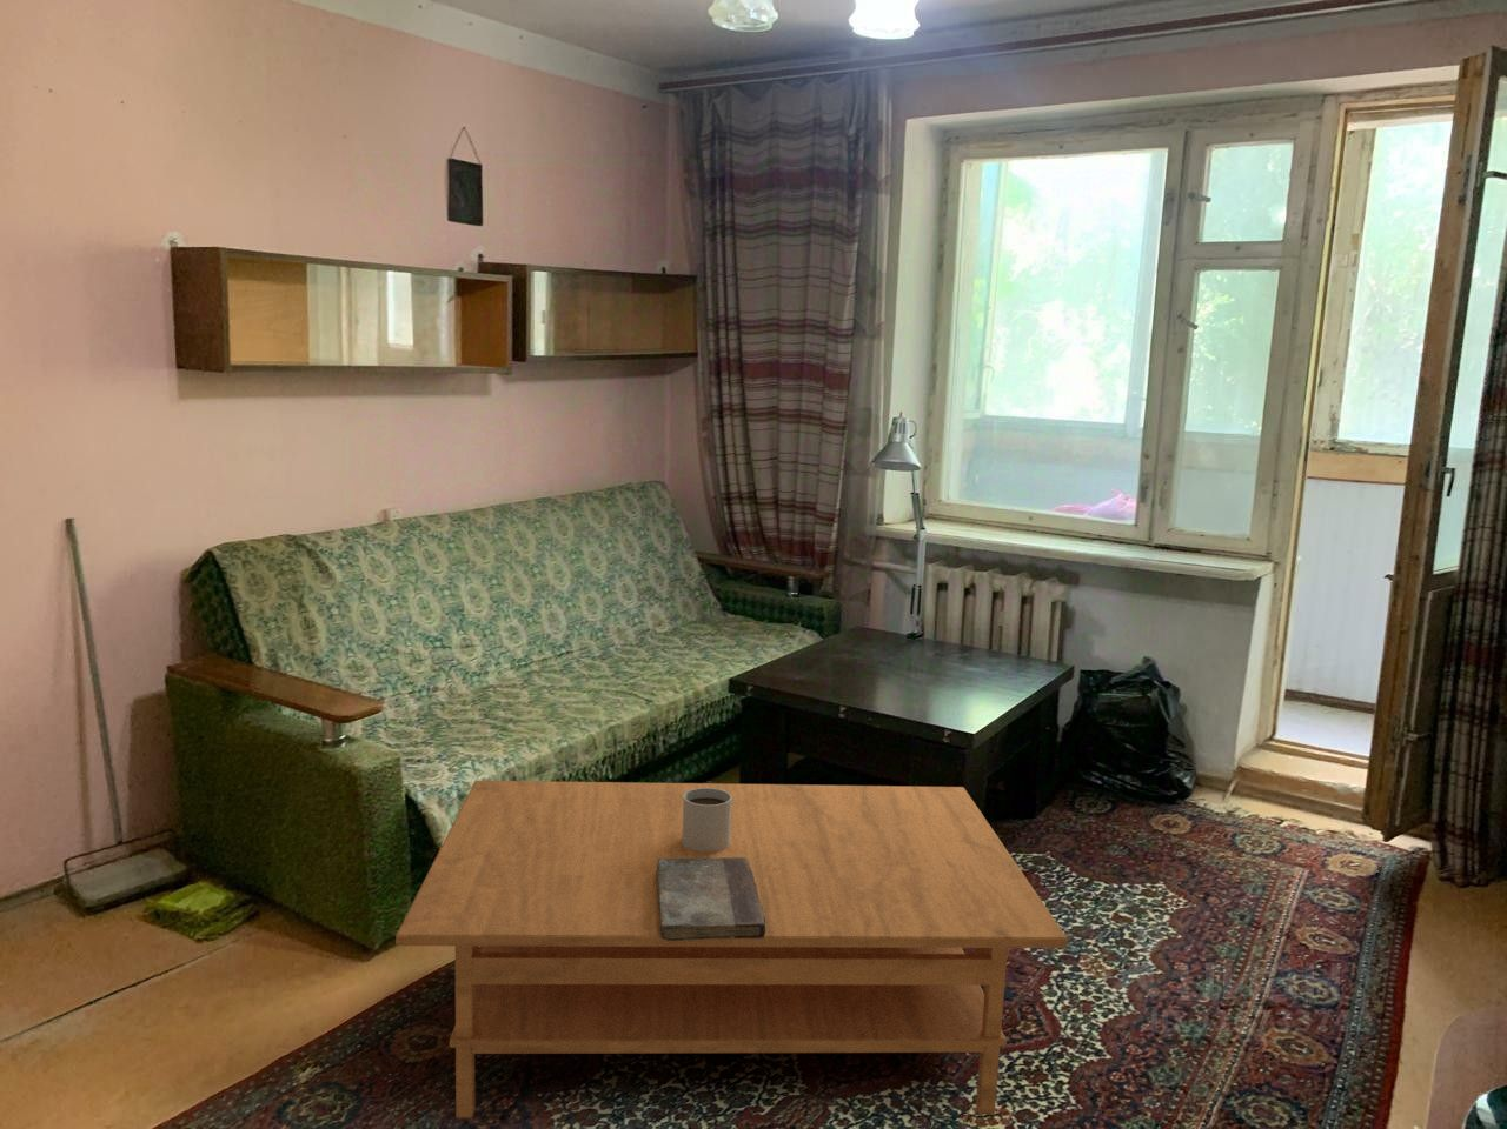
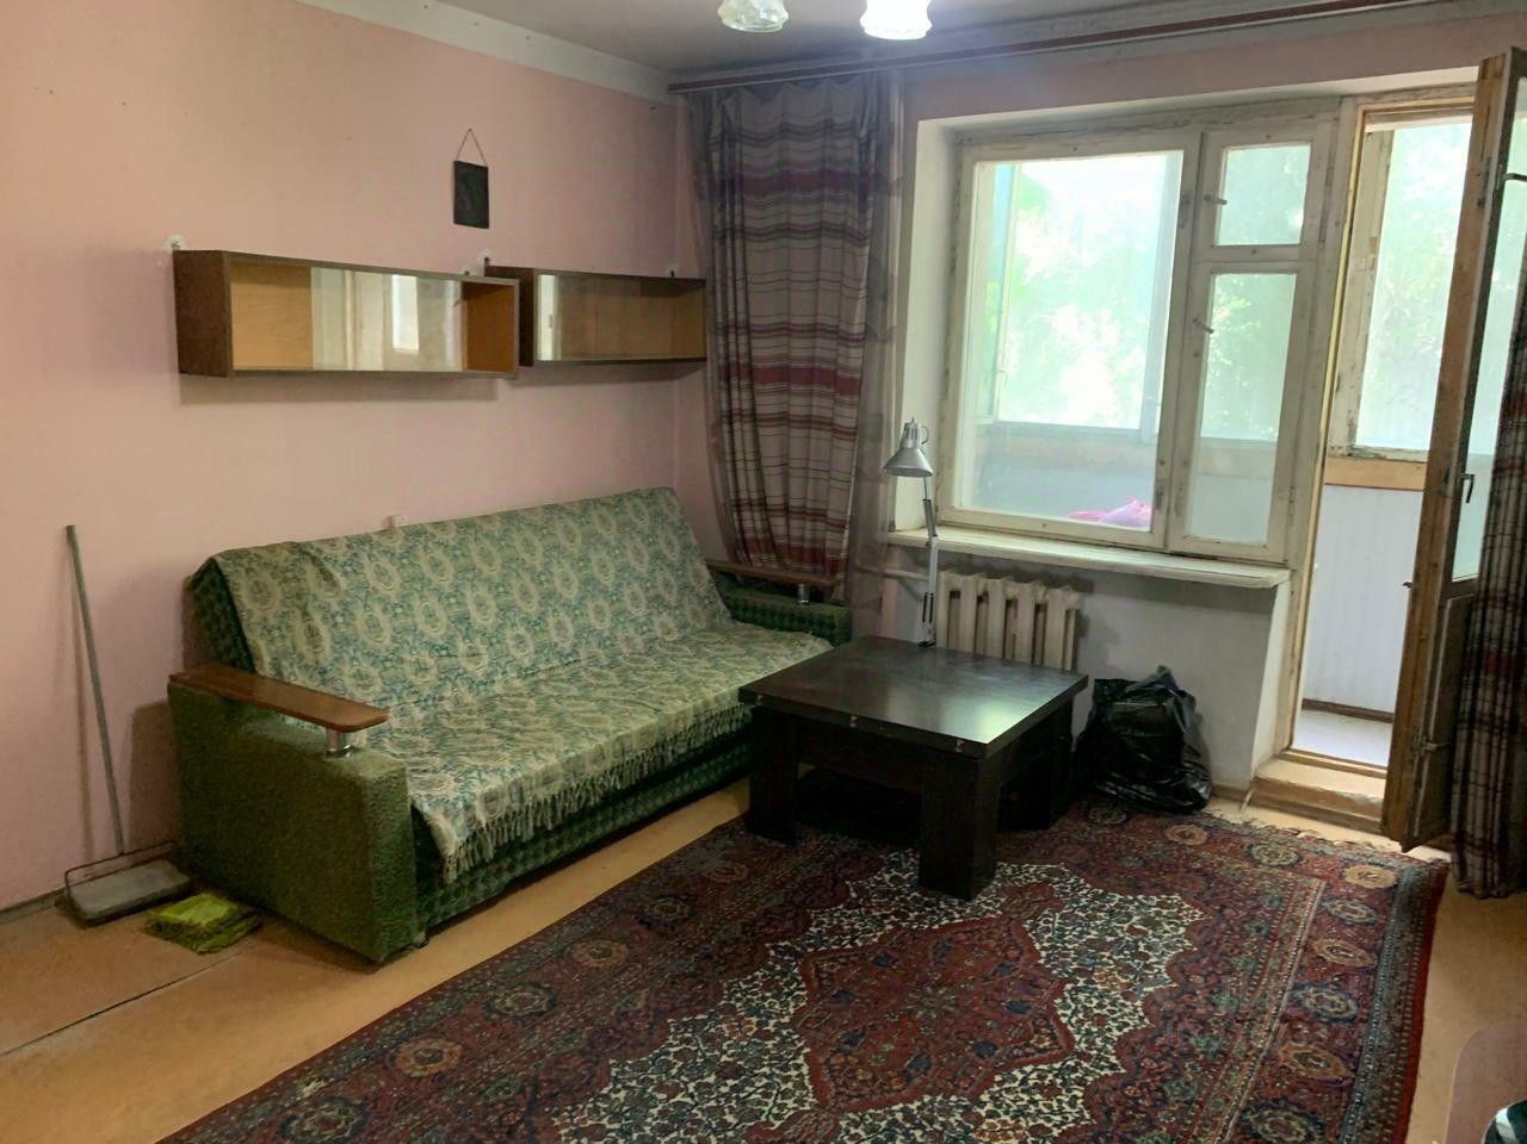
- book [656,857,765,940]
- mug [681,787,731,851]
- coffee table [394,779,1069,1118]
